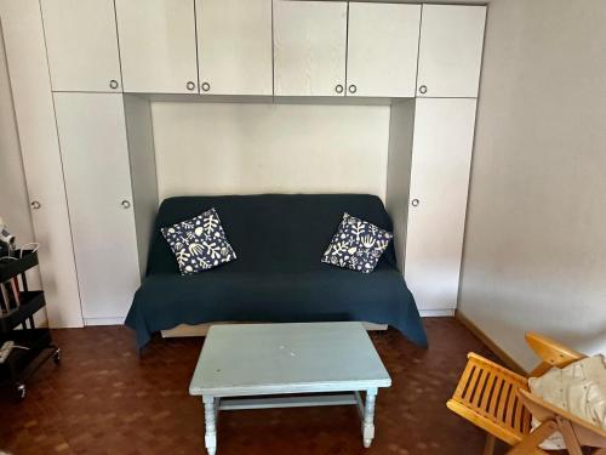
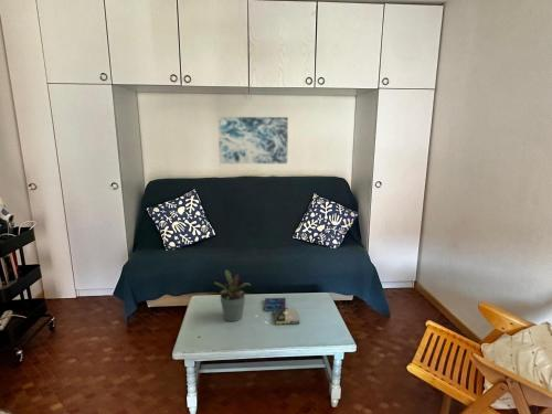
+ music album box set [264,297,300,326]
+ wall art [217,116,289,164]
+ potted plant [213,269,252,322]
